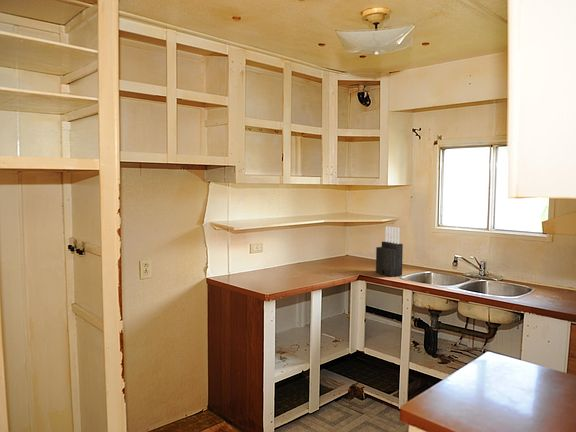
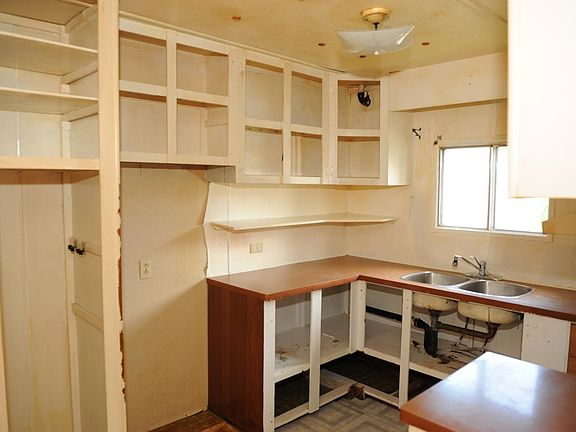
- knife block [375,225,404,277]
